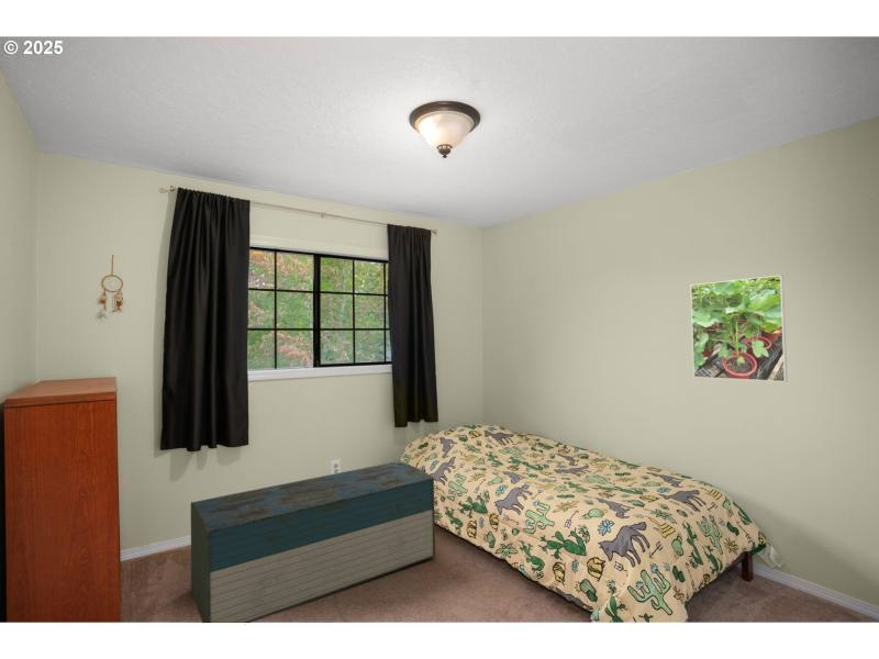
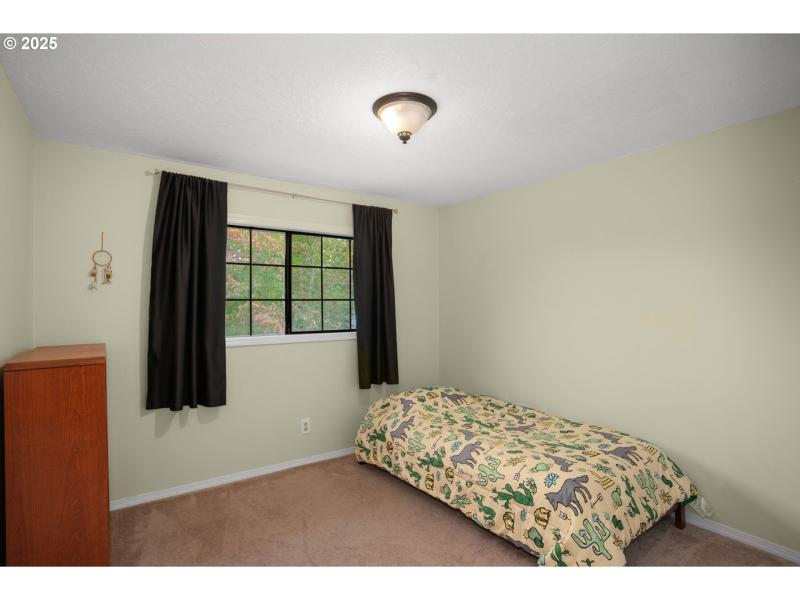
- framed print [689,273,788,383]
- storage bench [190,461,436,624]
